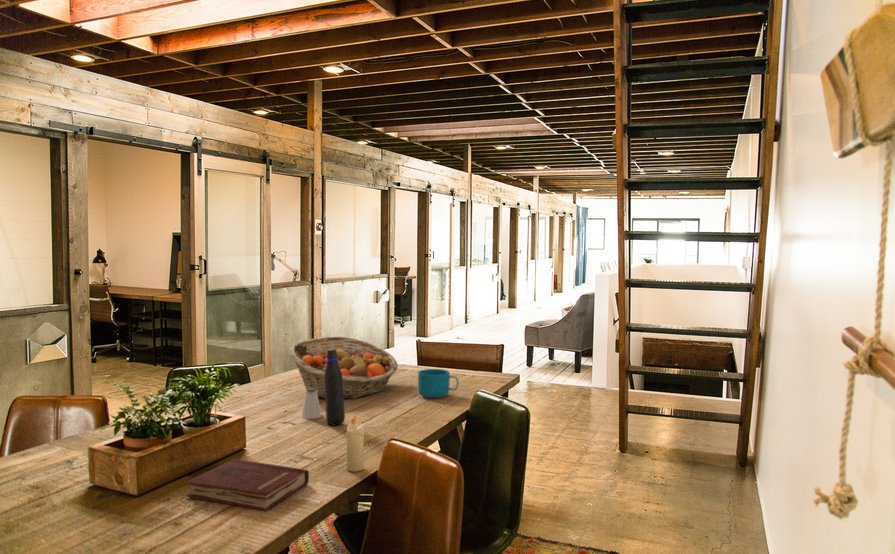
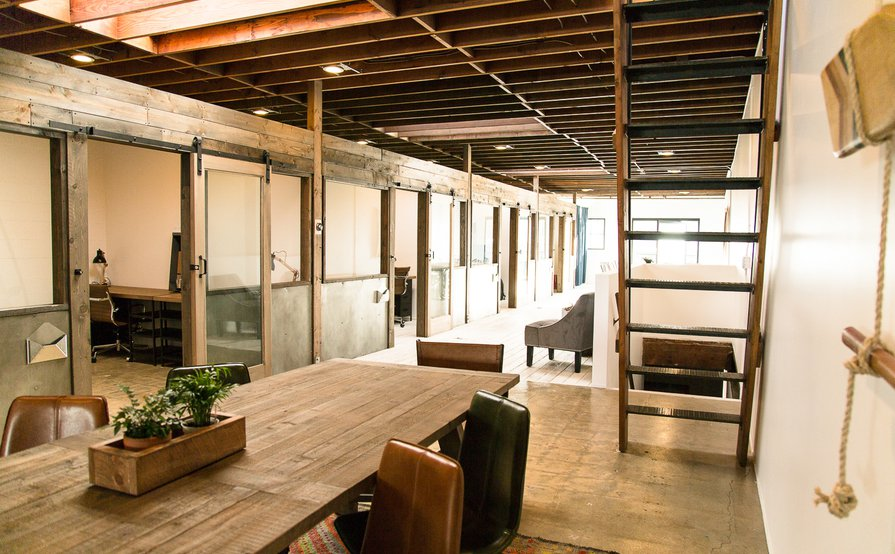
- saltshaker [300,388,323,420]
- fruit basket [288,336,399,400]
- cup [417,368,460,399]
- water bottle [324,349,346,427]
- candle [345,415,366,473]
- hardback book [185,458,310,512]
